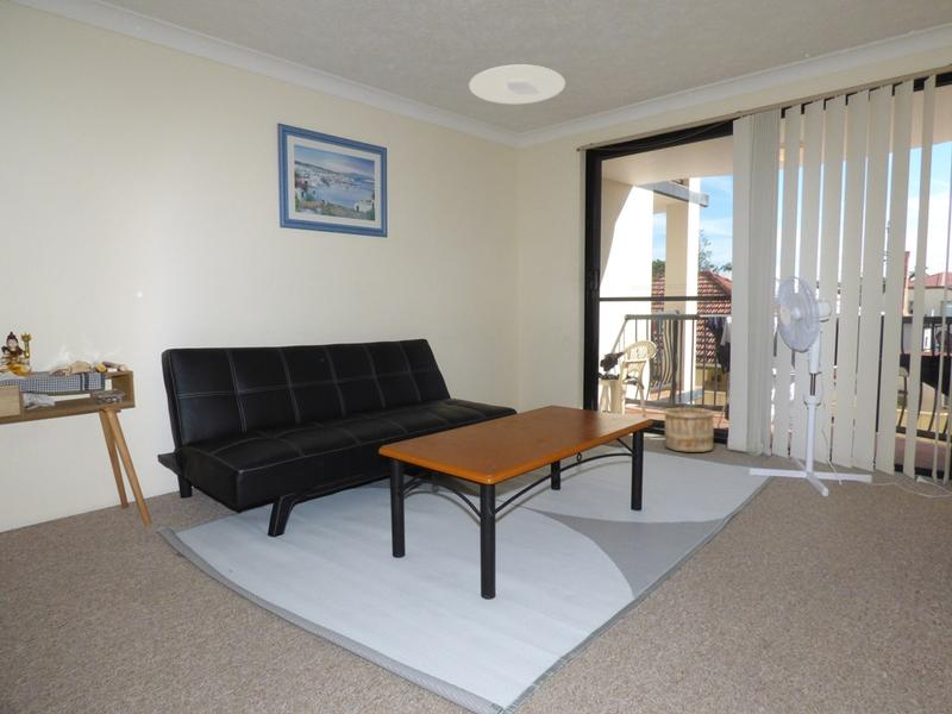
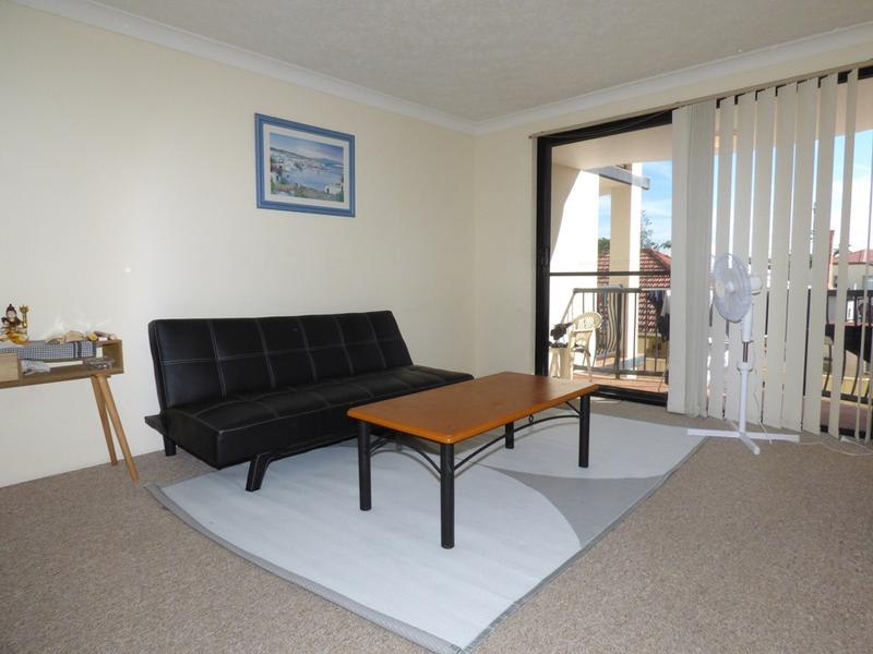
- wooden bucket [662,406,716,453]
- ceiling light [468,63,566,105]
